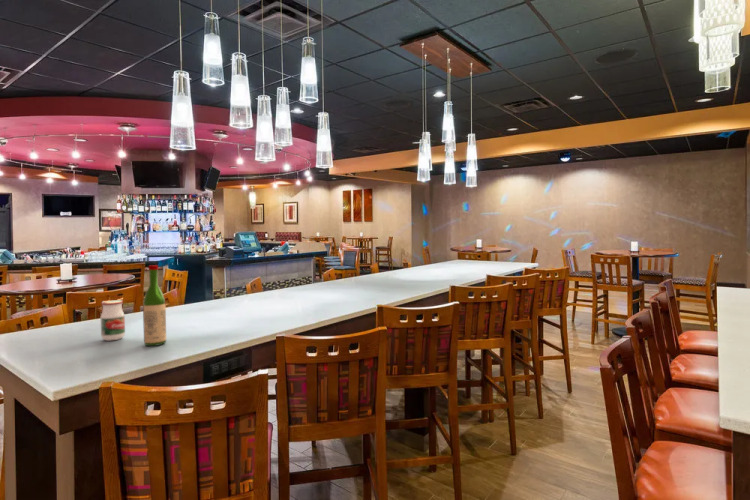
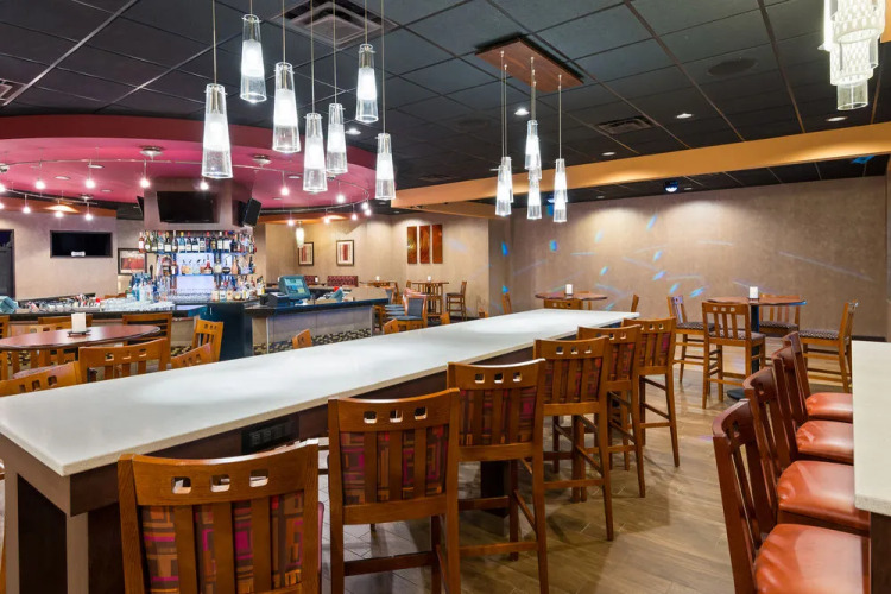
- jar [100,299,126,342]
- wine bottle [142,264,167,347]
